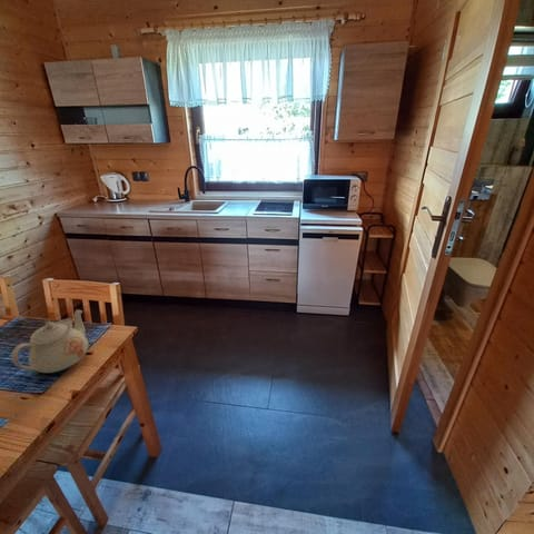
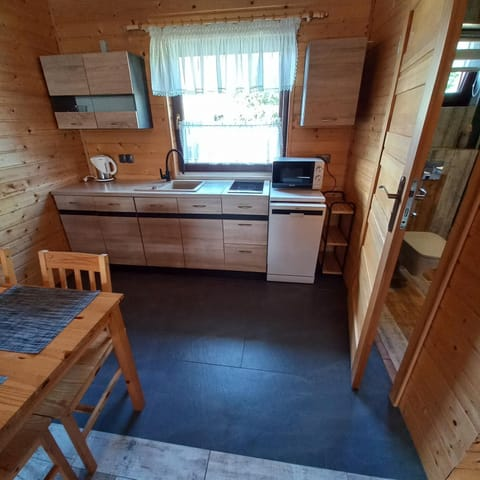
- teapot [10,308,89,374]
